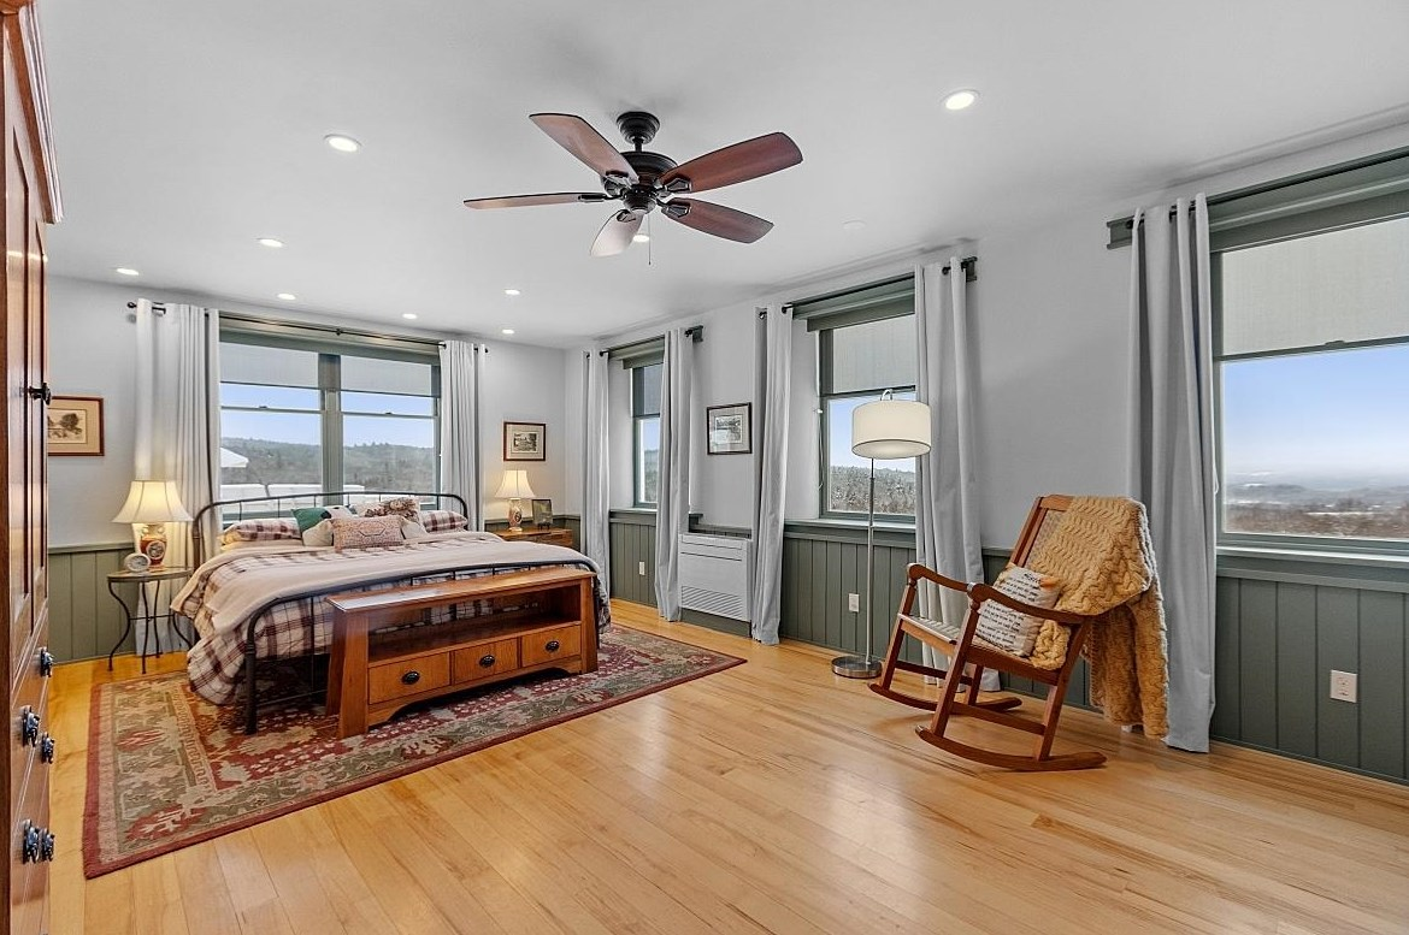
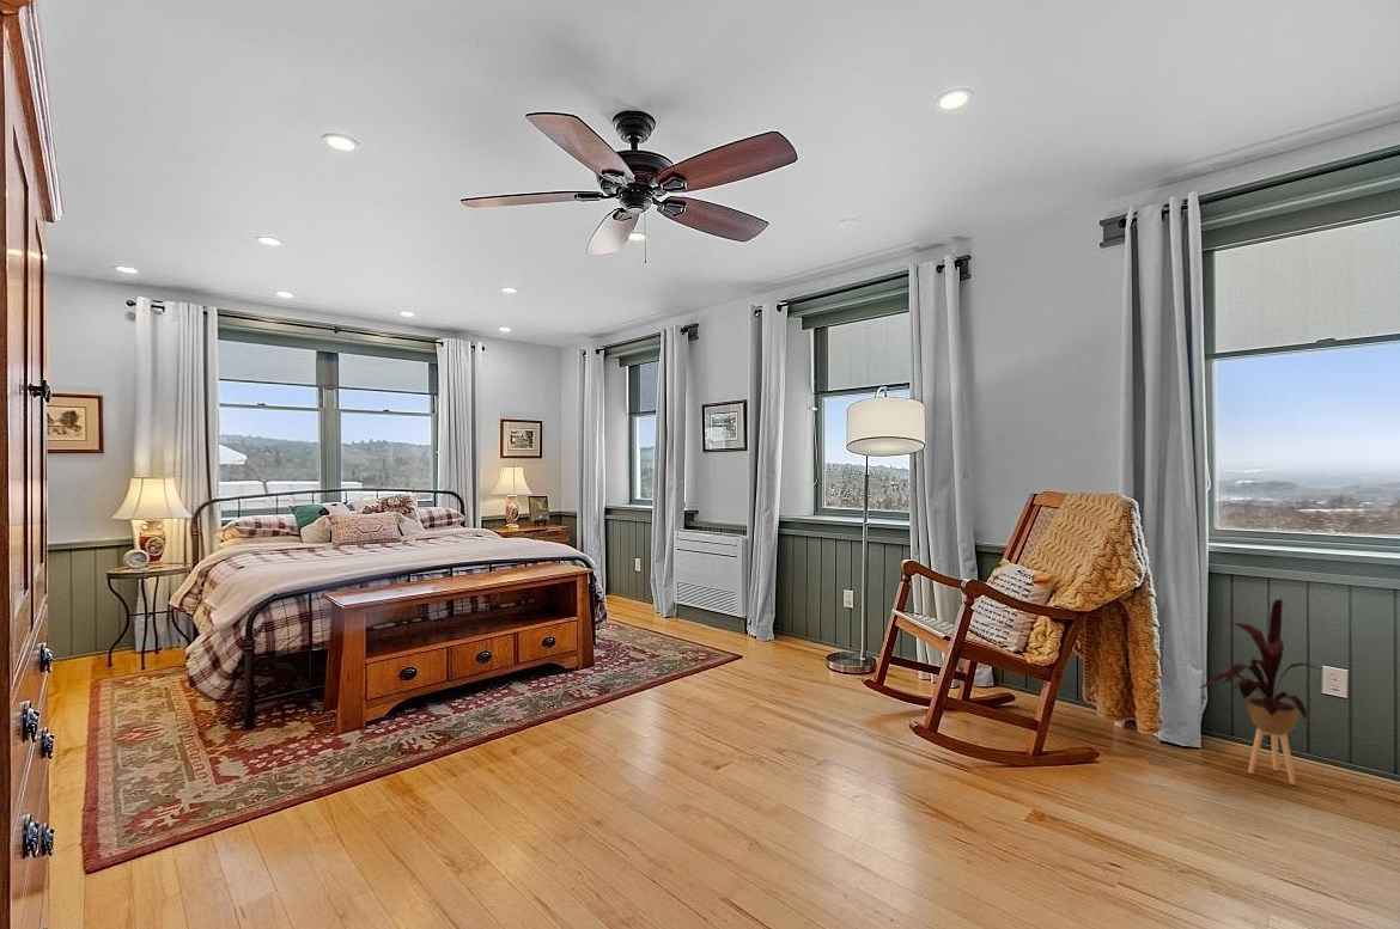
+ house plant [1198,598,1321,786]
